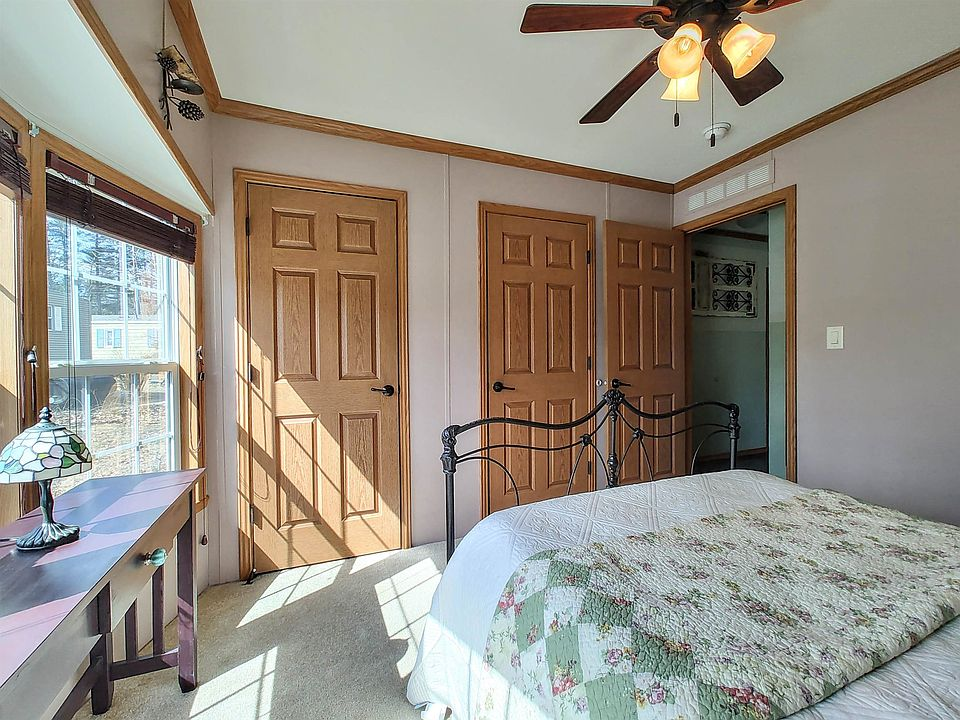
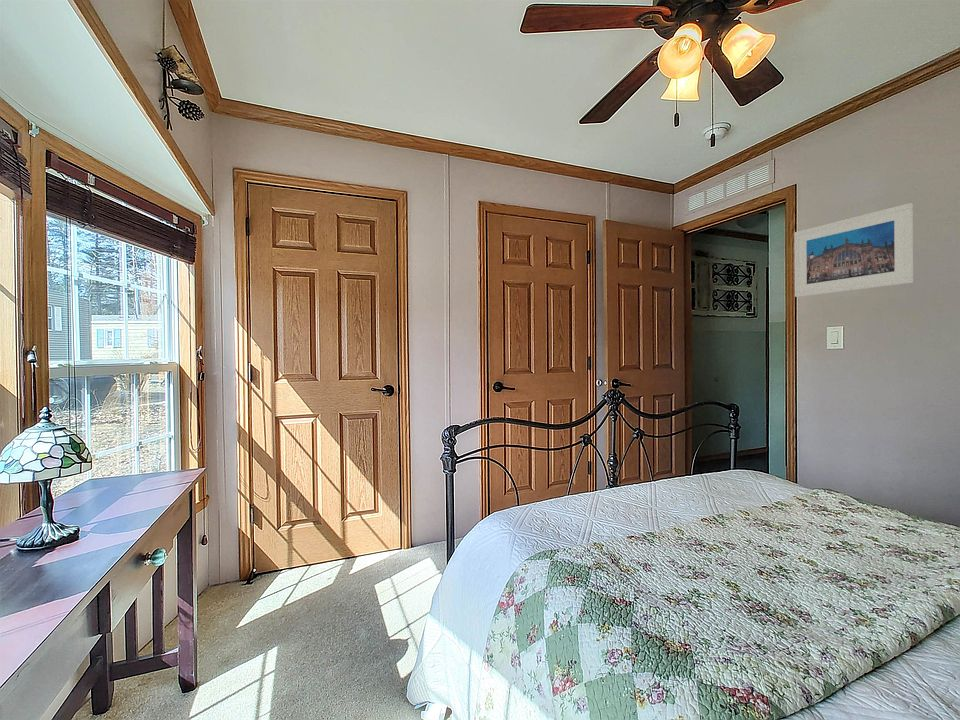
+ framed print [793,202,914,298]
